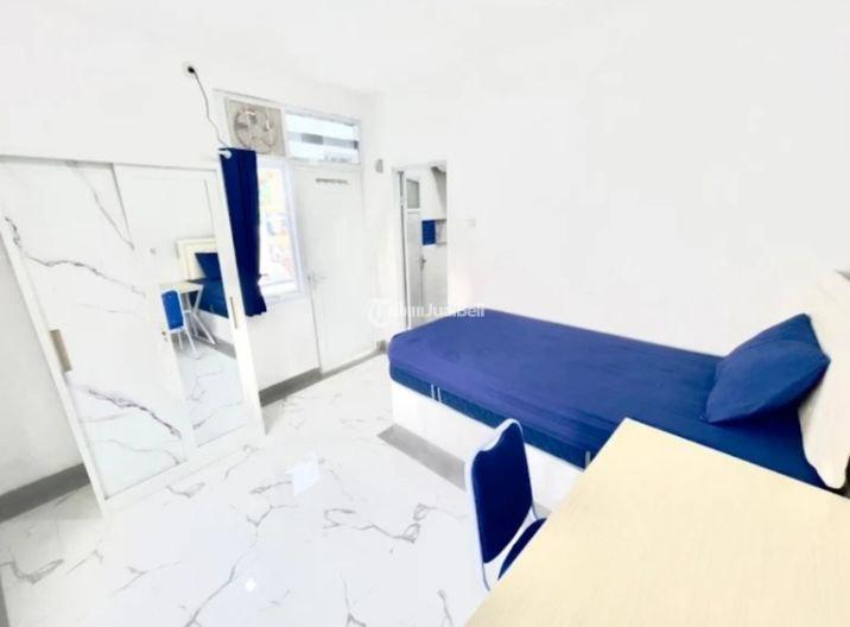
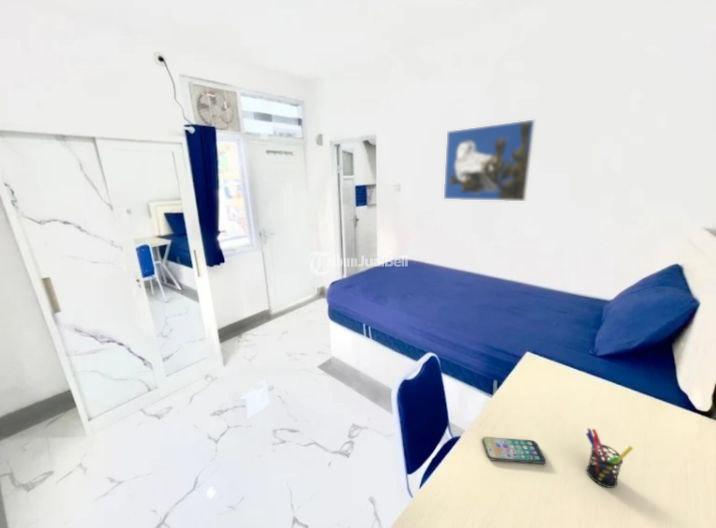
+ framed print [443,119,536,202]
+ smartphone [481,436,547,465]
+ pen holder [585,427,634,489]
